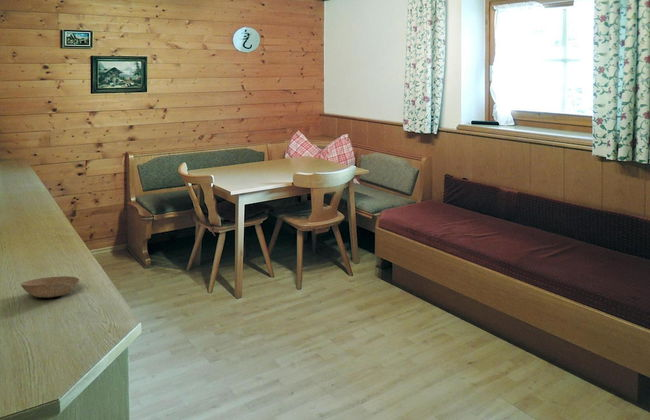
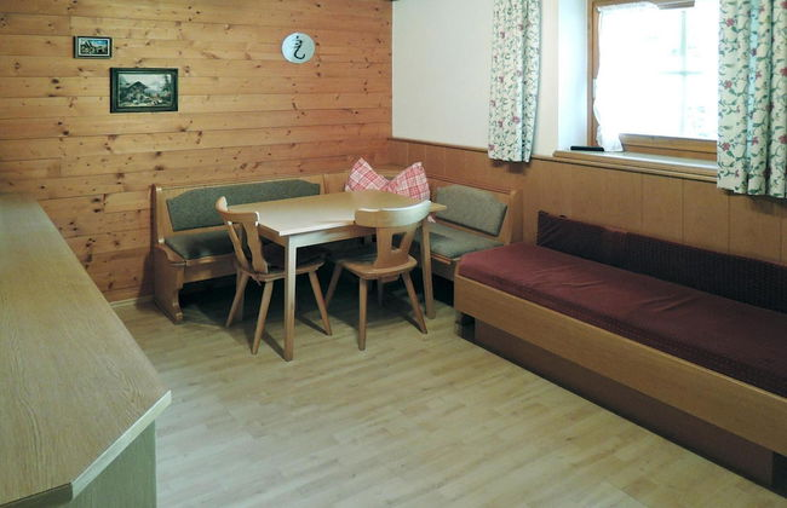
- bowl [20,275,80,298]
